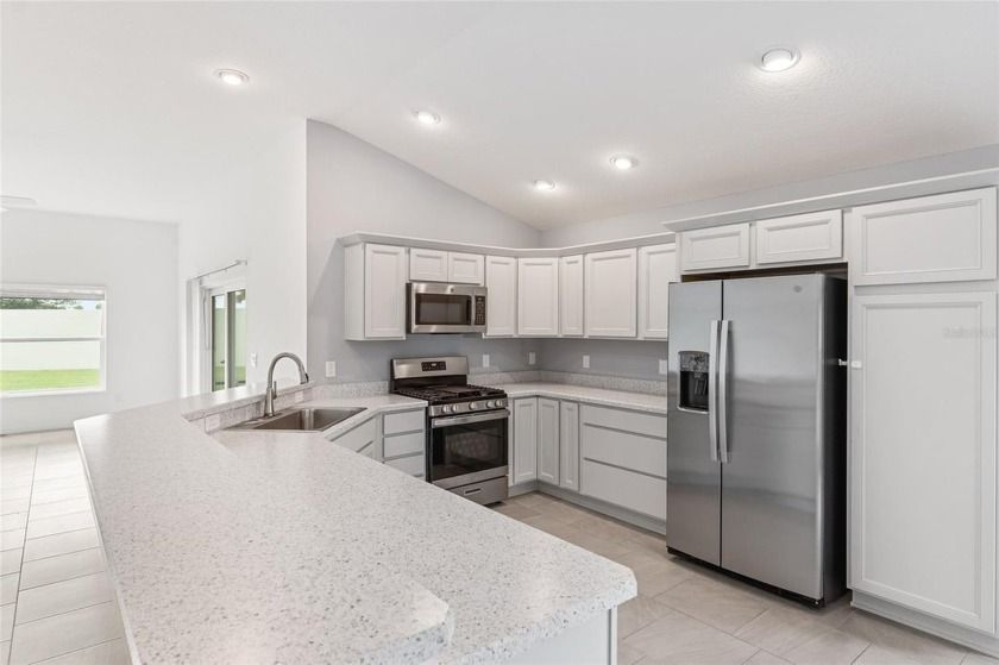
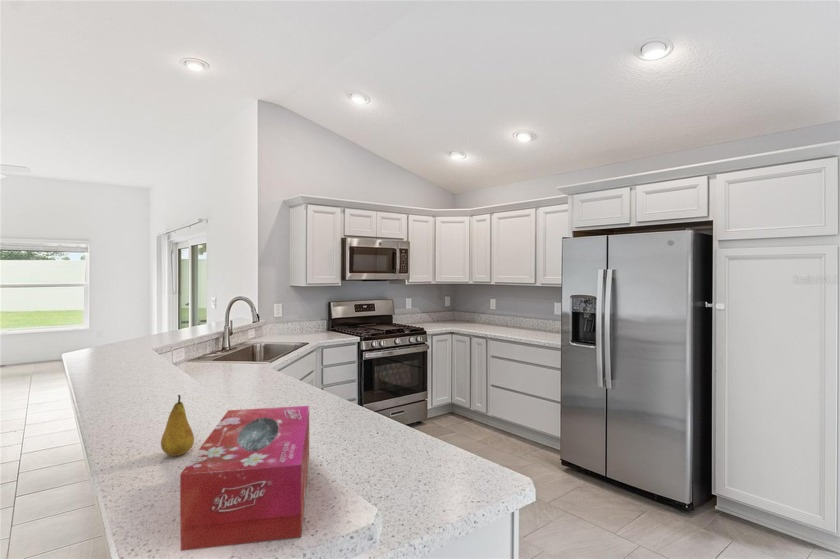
+ tissue box [179,405,310,552]
+ fruit [160,394,195,457]
